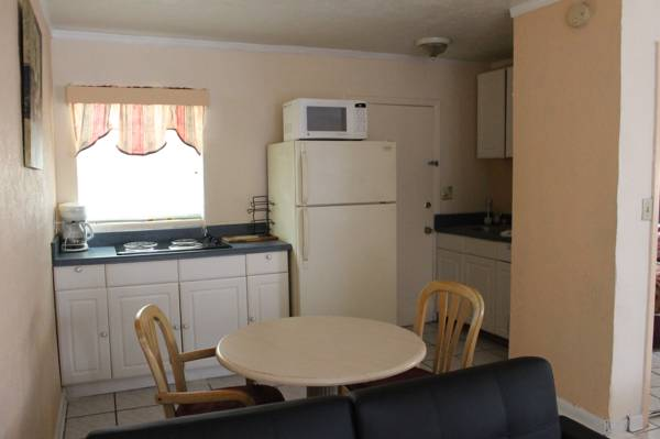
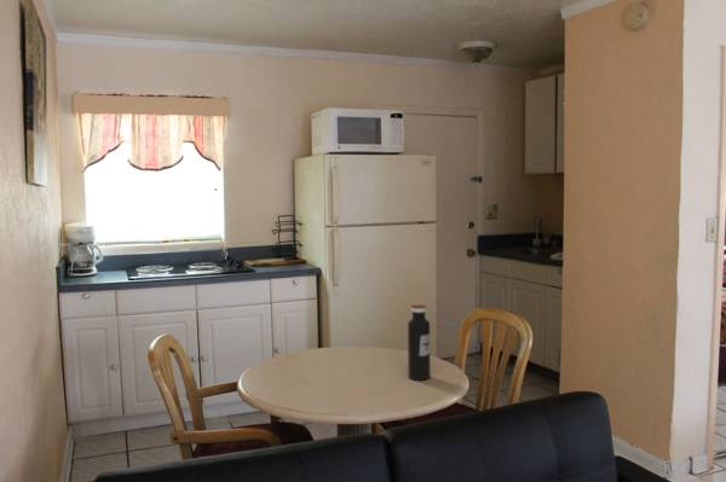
+ water bottle [407,303,431,382]
